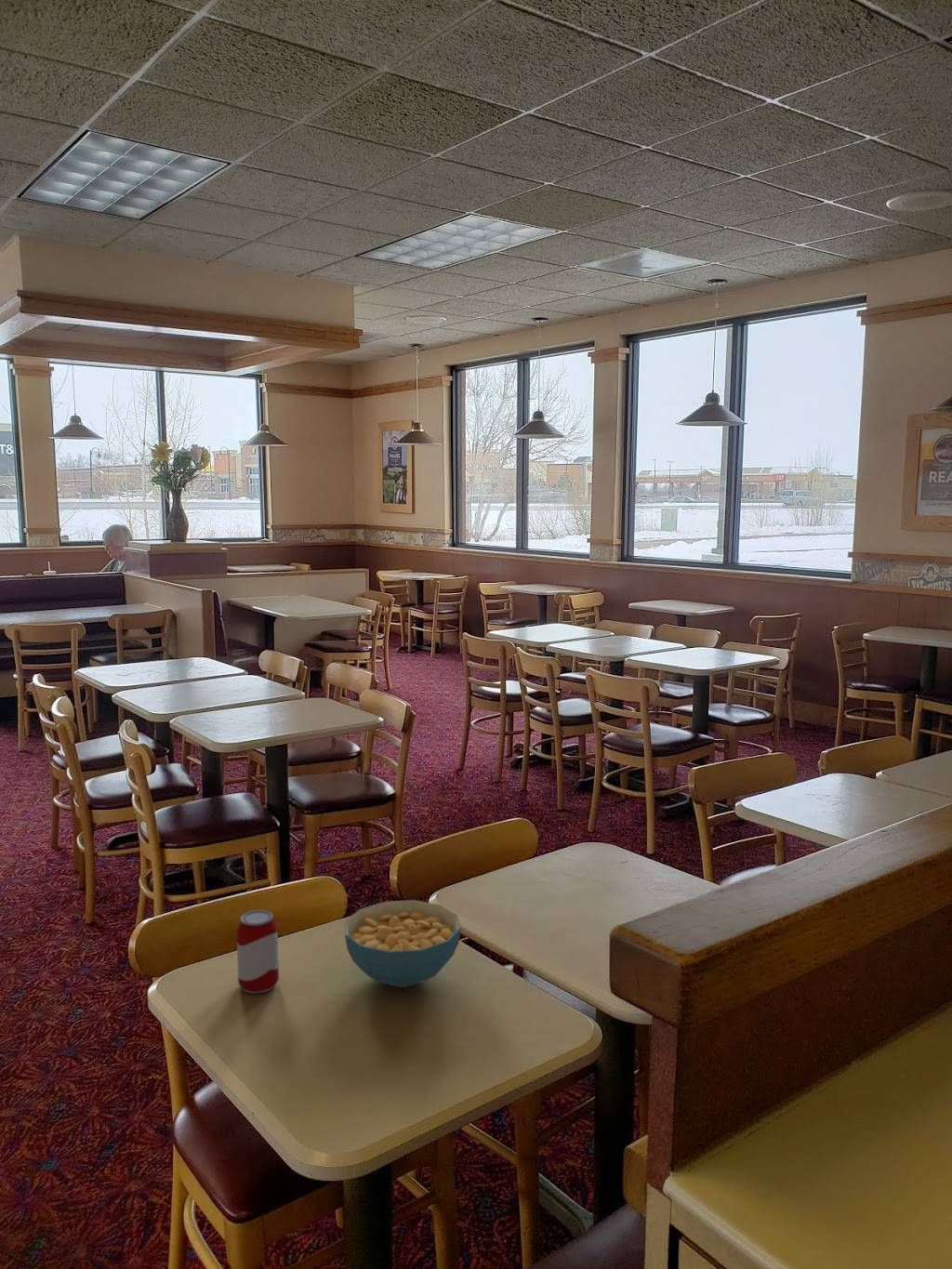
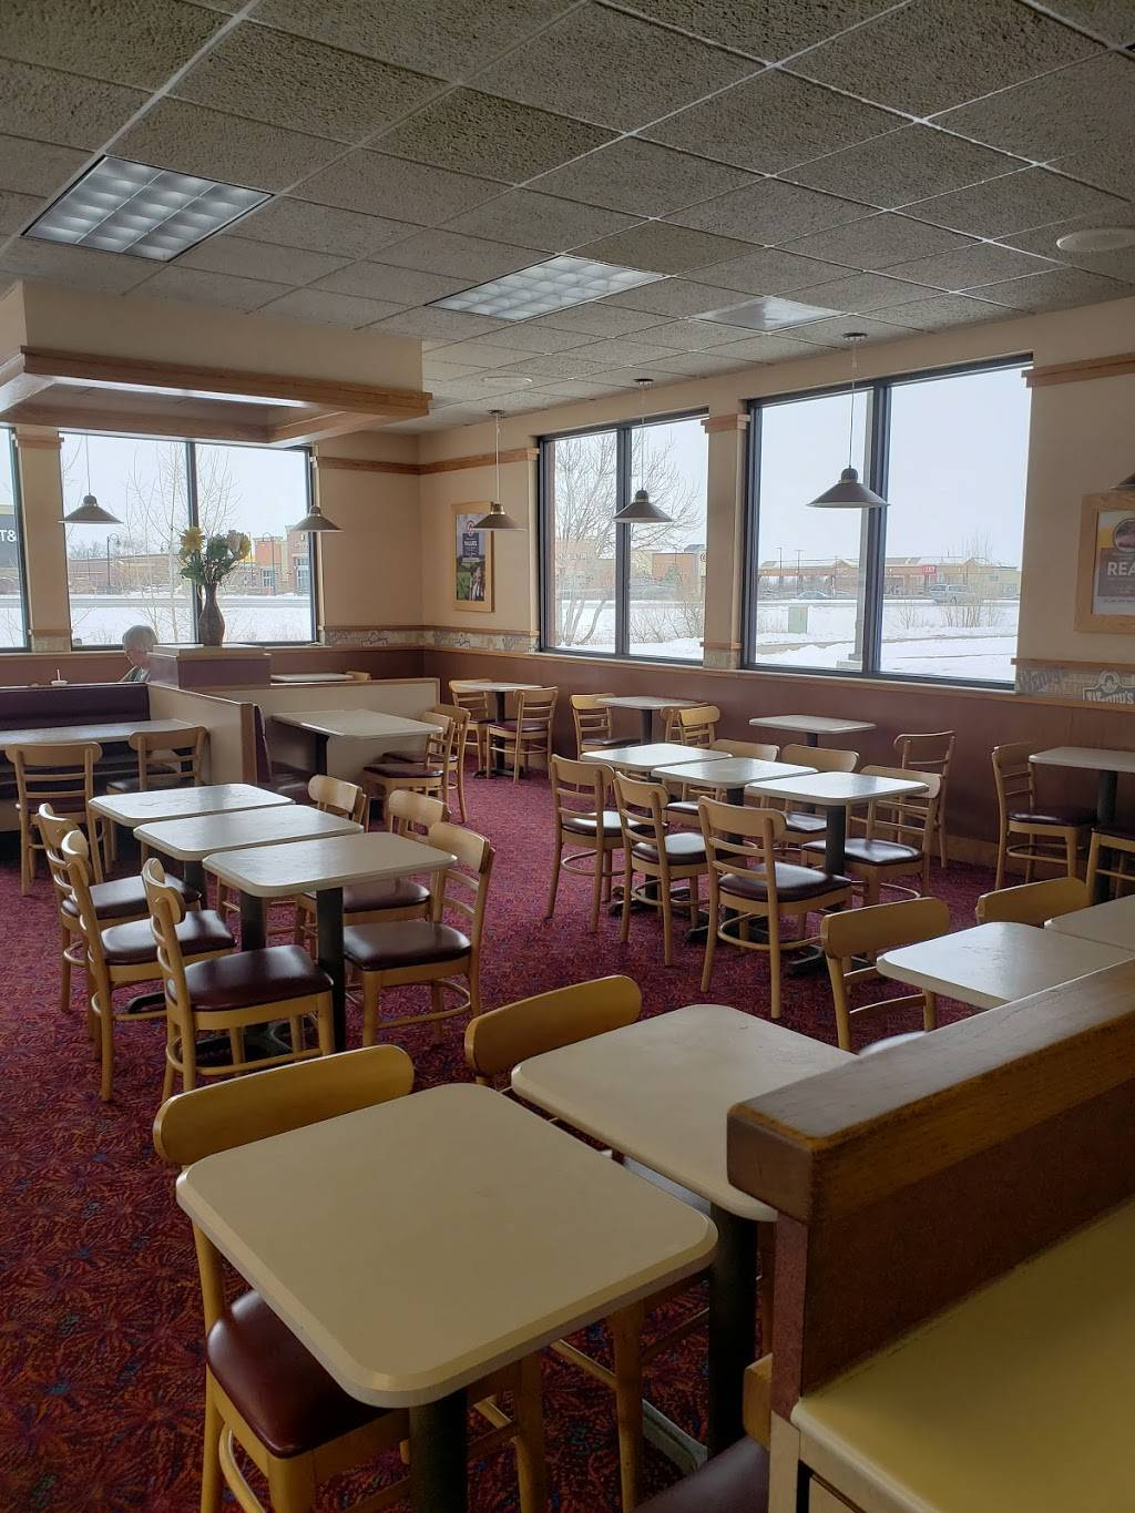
- cereal bowl [344,899,462,988]
- beverage can [236,909,280,995]
